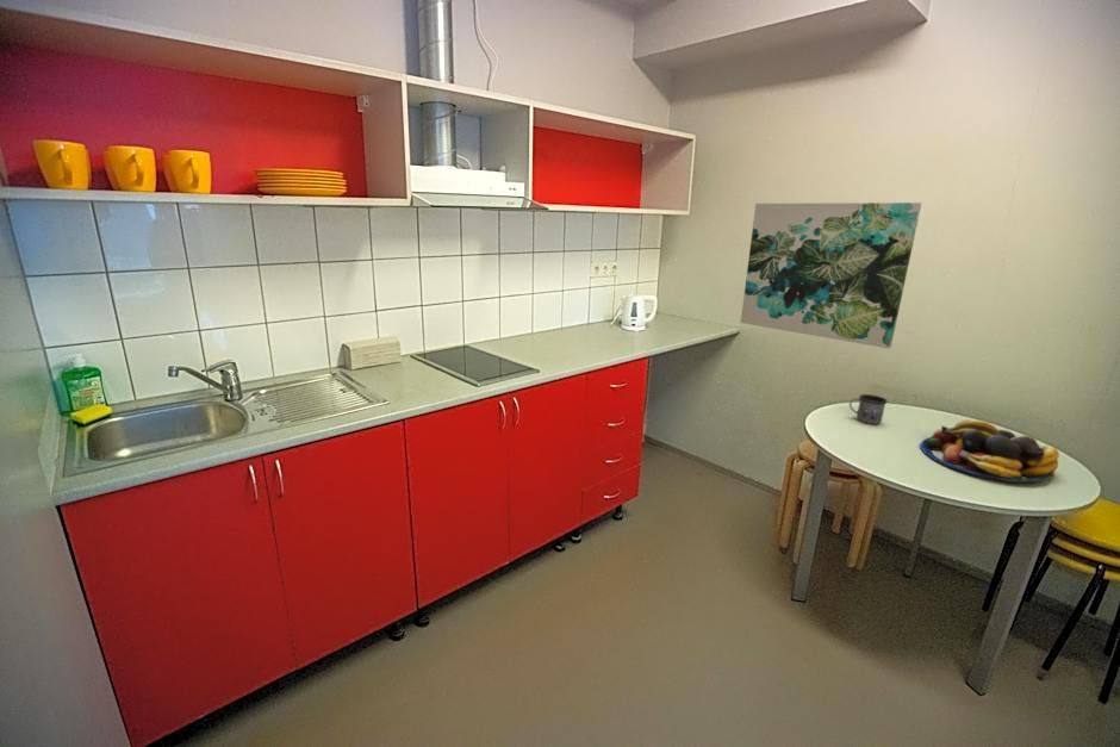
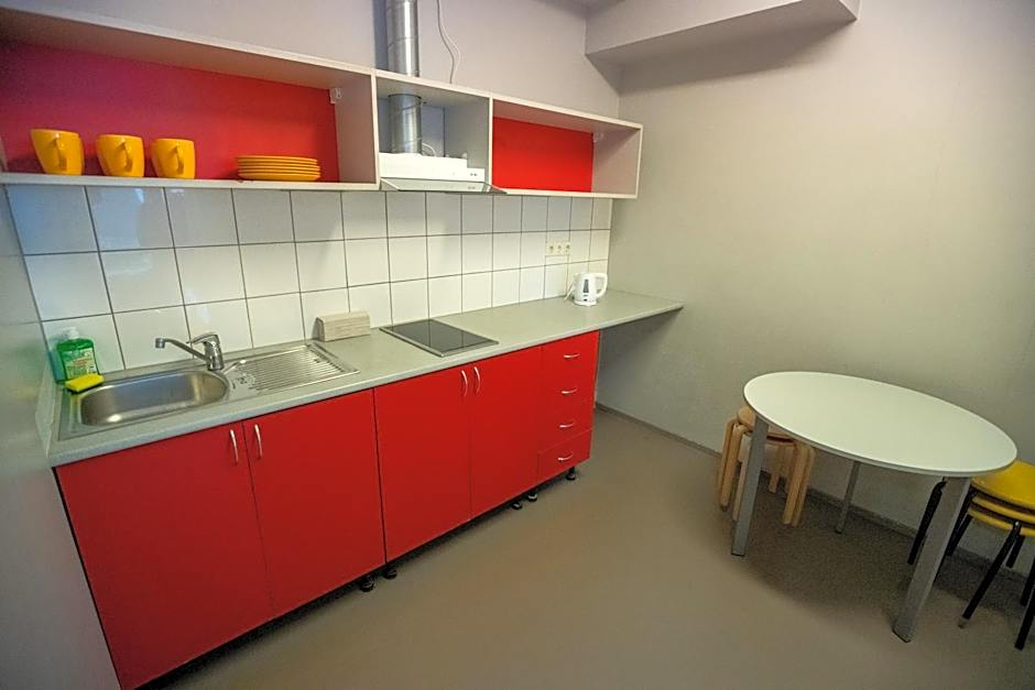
- wall art [740,201,922,349]
- fruit bowl [919,418,1060,484]
- mug [848,393,889,425]
